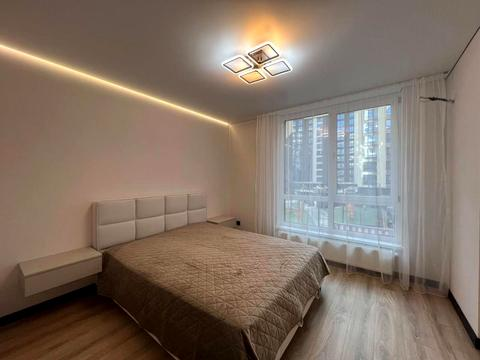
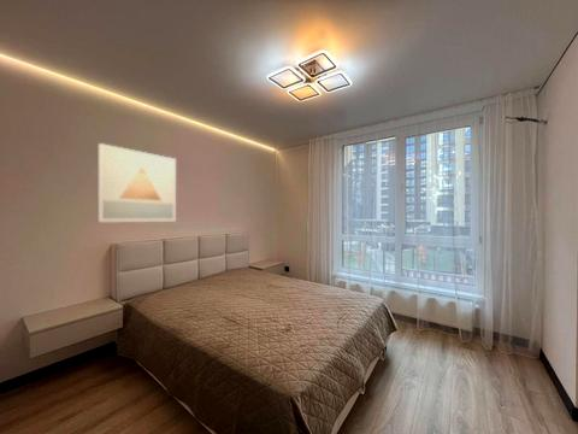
+ wall art [96,142,177,223]
